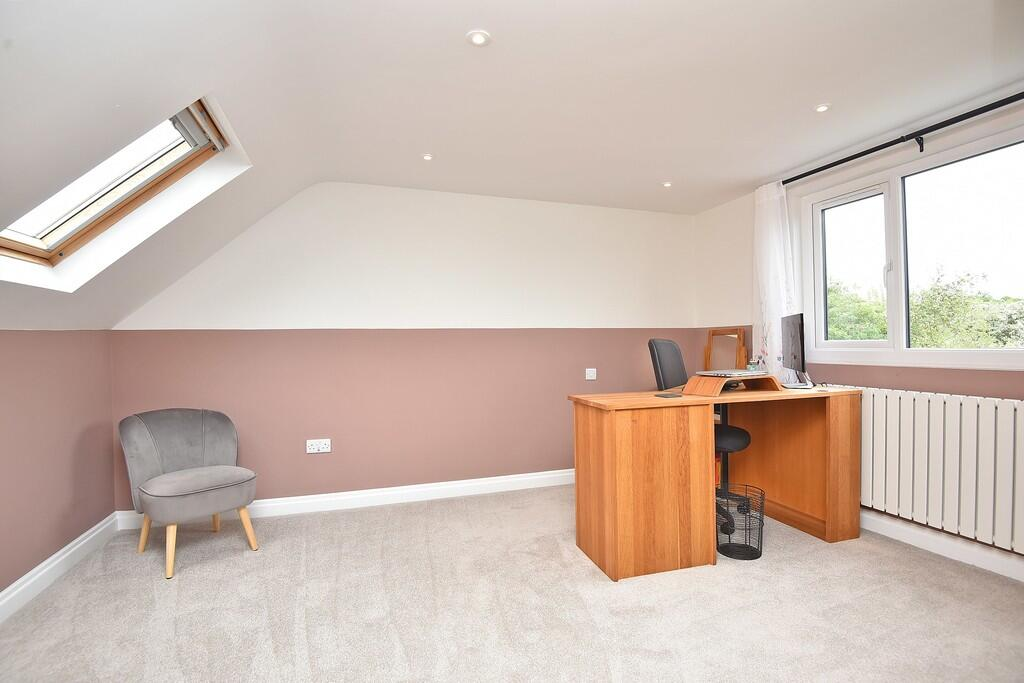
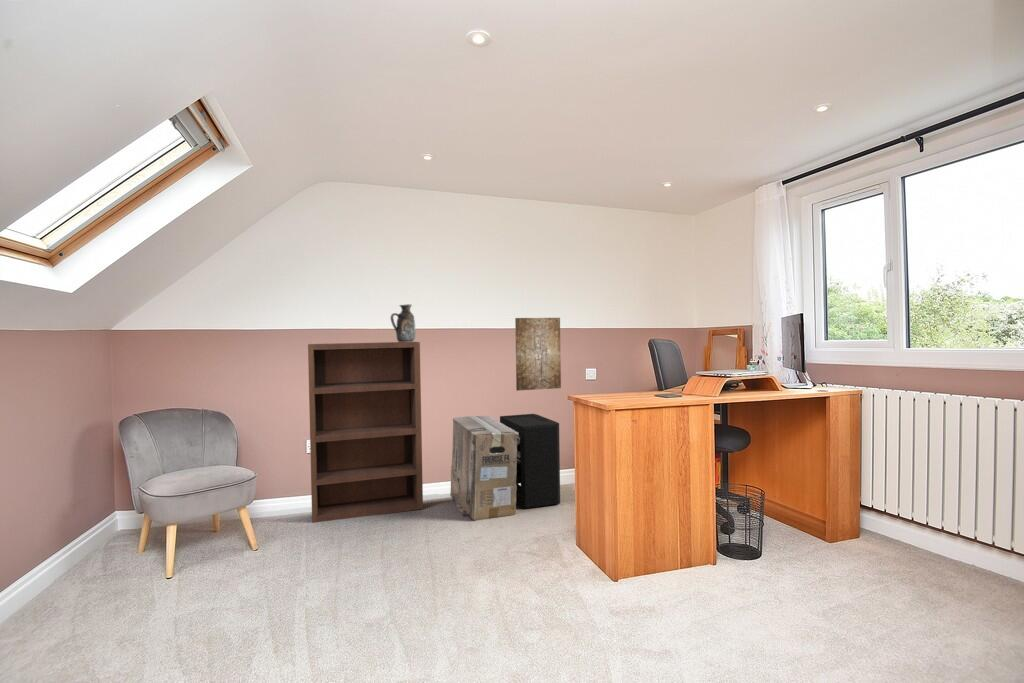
+ storage box [499,413,561,510]
+ decorative vase [390,303,417,342]
+ cardboard box [449,415,518,522]
+ wall art [514,317,562,392]
+ bookcase [307,341,424,524]
